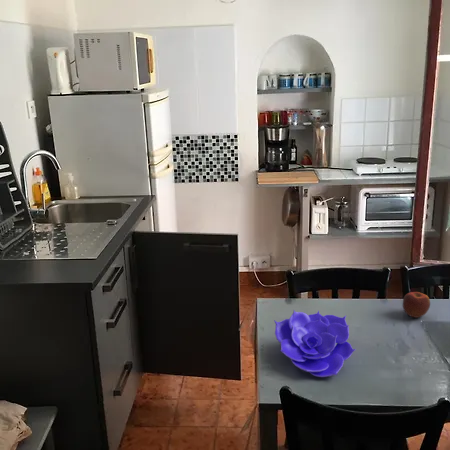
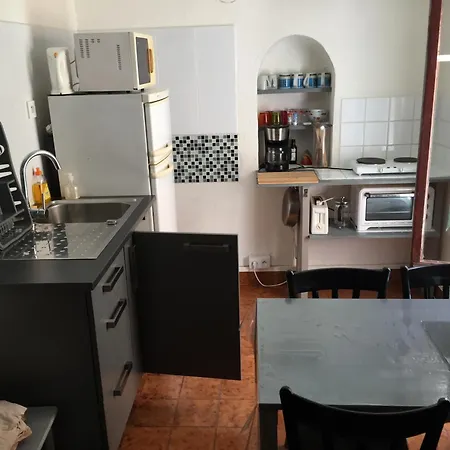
- apple [402,291,431,319]
- decorative bowl [273,310,357,378]
